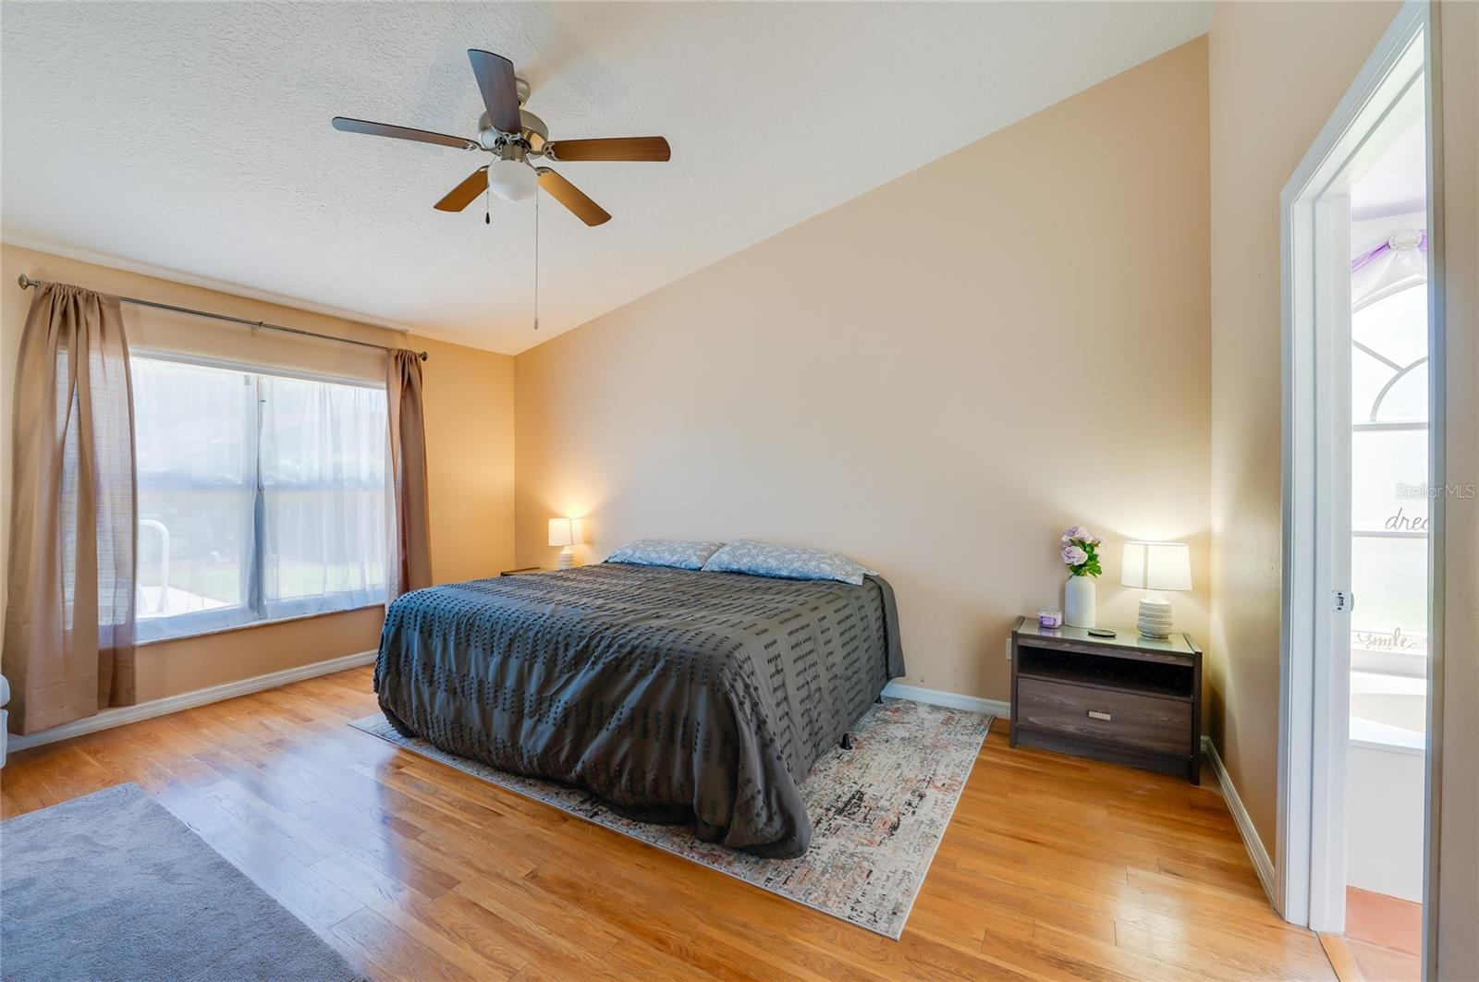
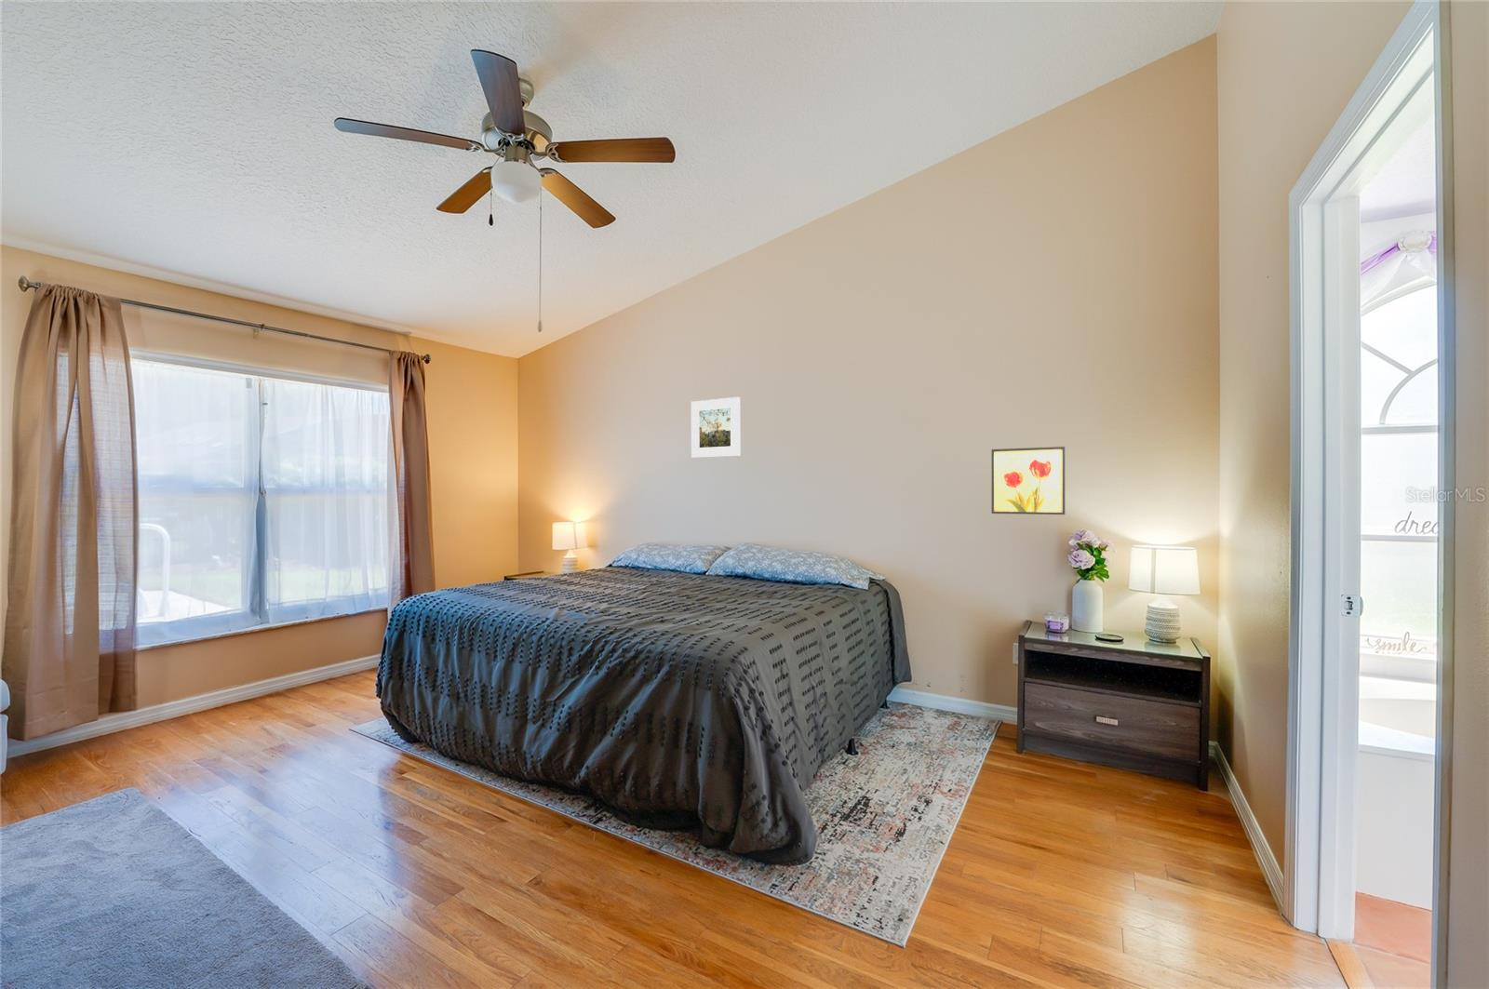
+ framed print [691,396,741,459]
+ wall art [991,446,1065,515]
